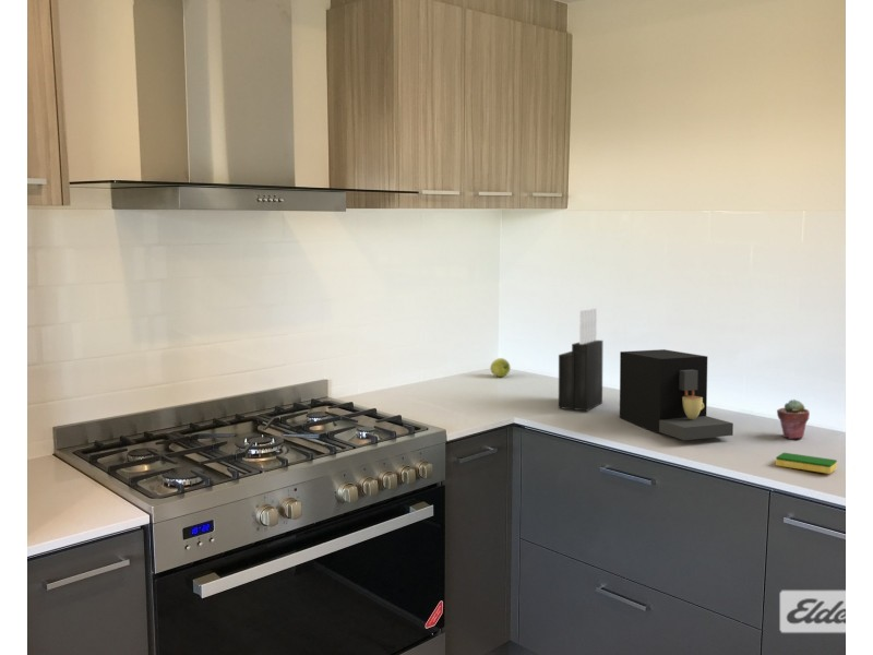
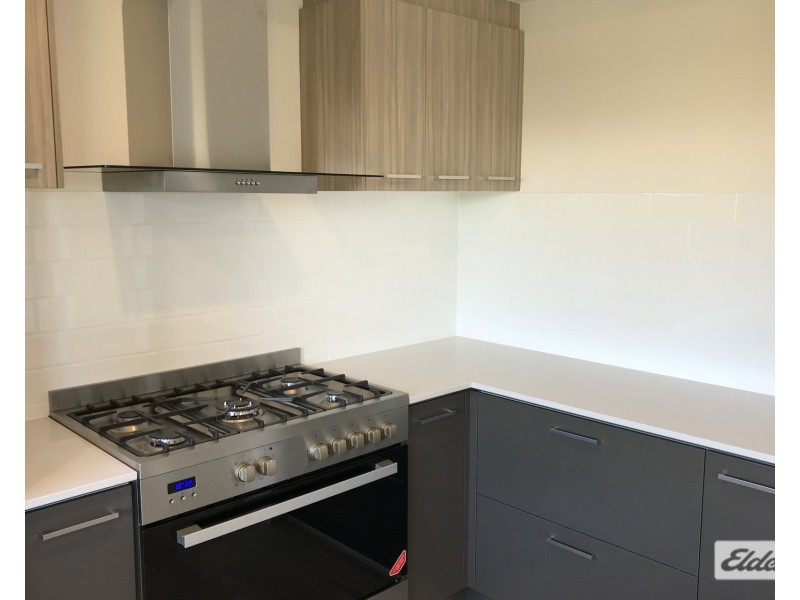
- knife block [558,308,603,412]
- coffee maker [619,348,734,441]
- dish sponge [775,452,838,475]
- apple [489,357,512,378]
- potted succulent [776,398,811,440]
